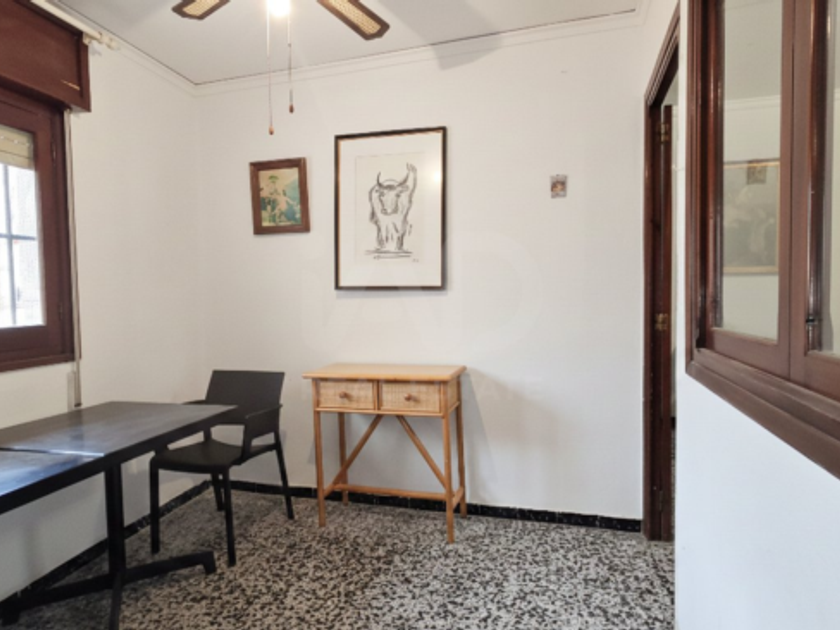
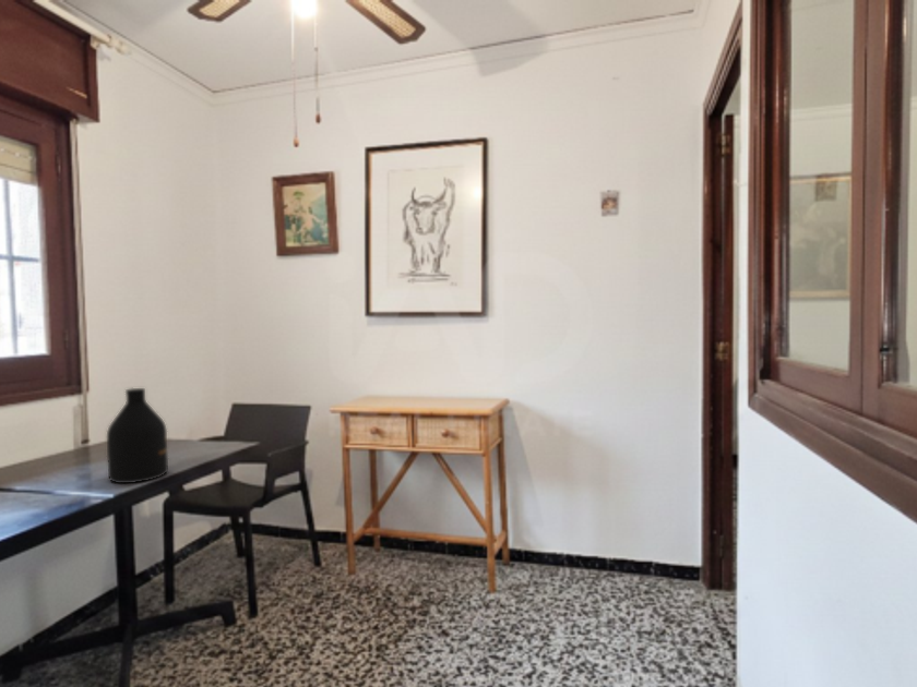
+ bottle [106,387,169,484]
